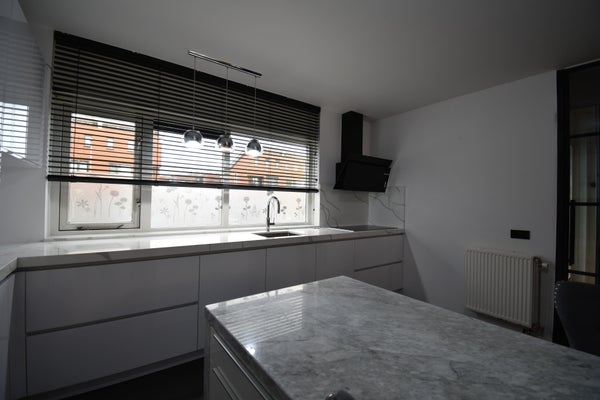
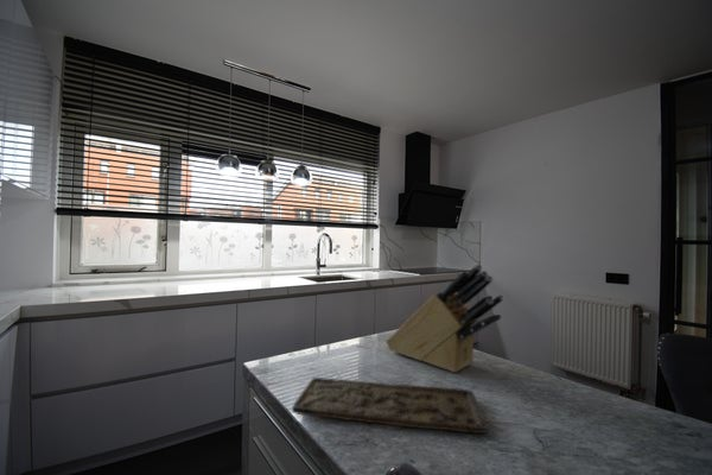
+ knife block [384,264,506,373]
+ cutting board [291,376,489,435]
